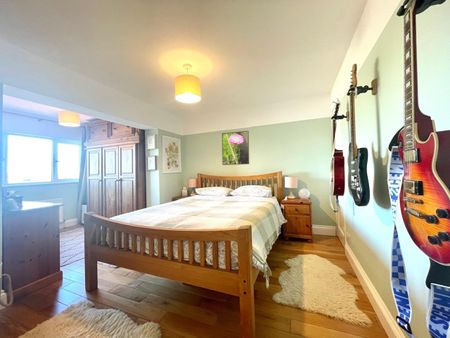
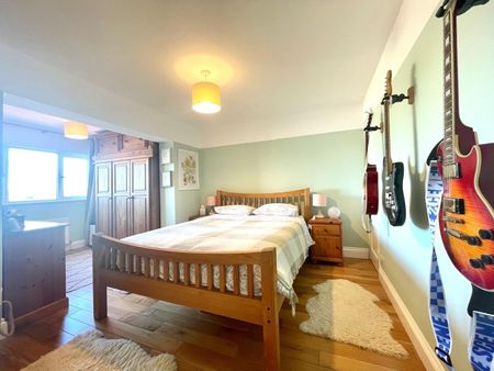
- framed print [221,130,250,166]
